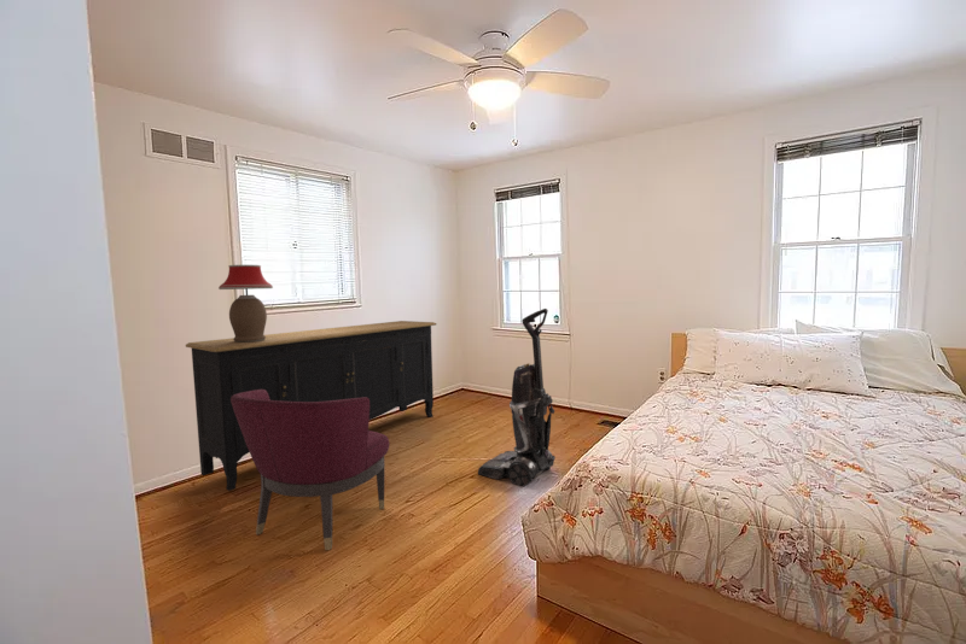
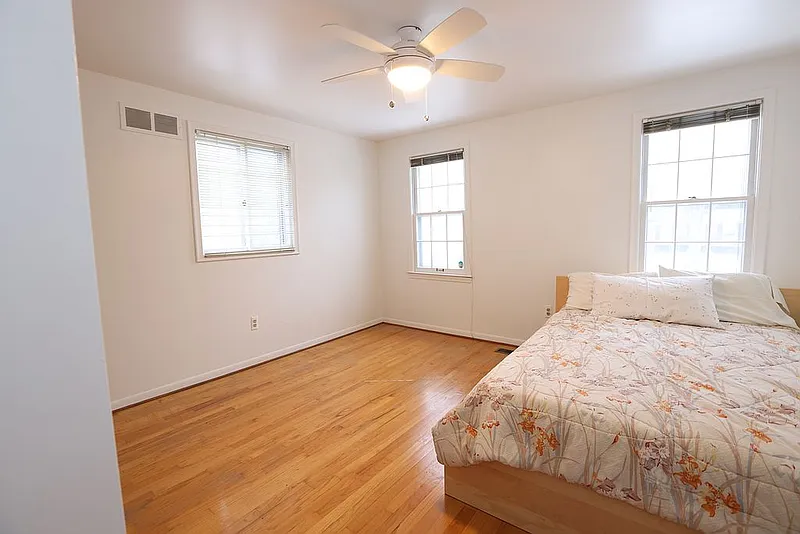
- vacuum cleaner [477,308,557,487]
- table lamp [217,264,274,343]
- sideboard [185,320,437,492]
- chair [231,390,390,551]
